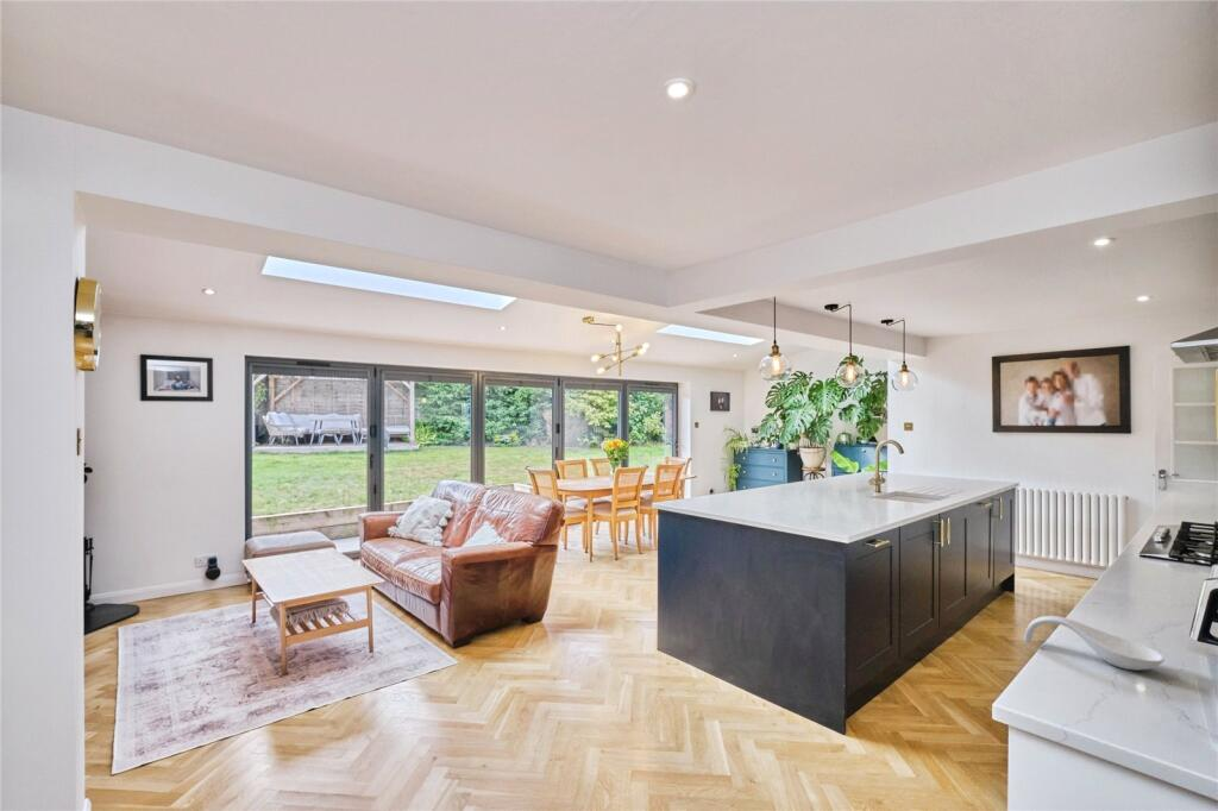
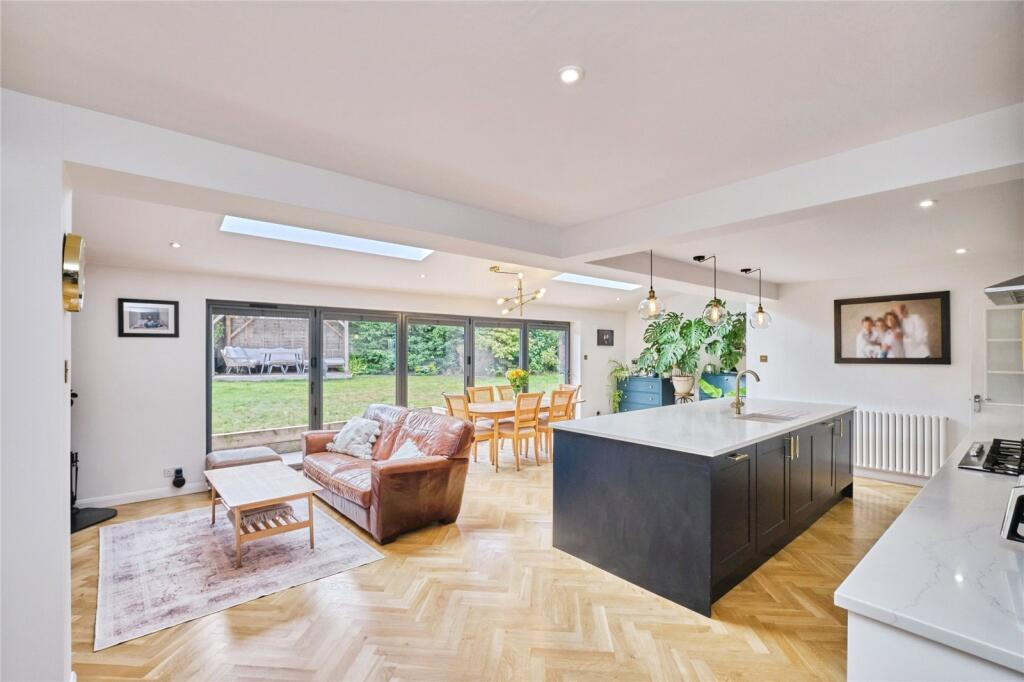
- spoon rest [1023,615,1166,672]
